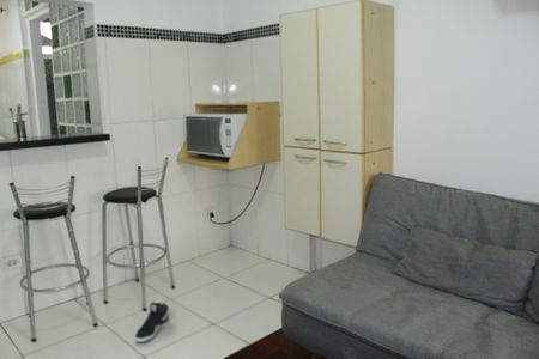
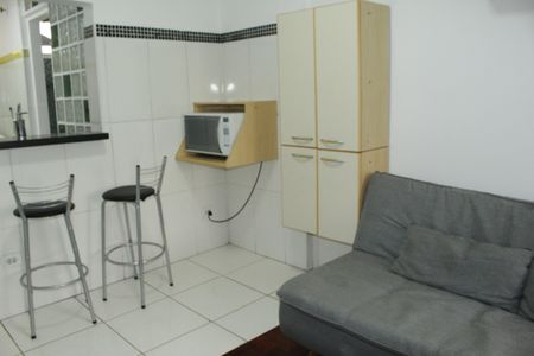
- sneaker [134,300,170,343]
